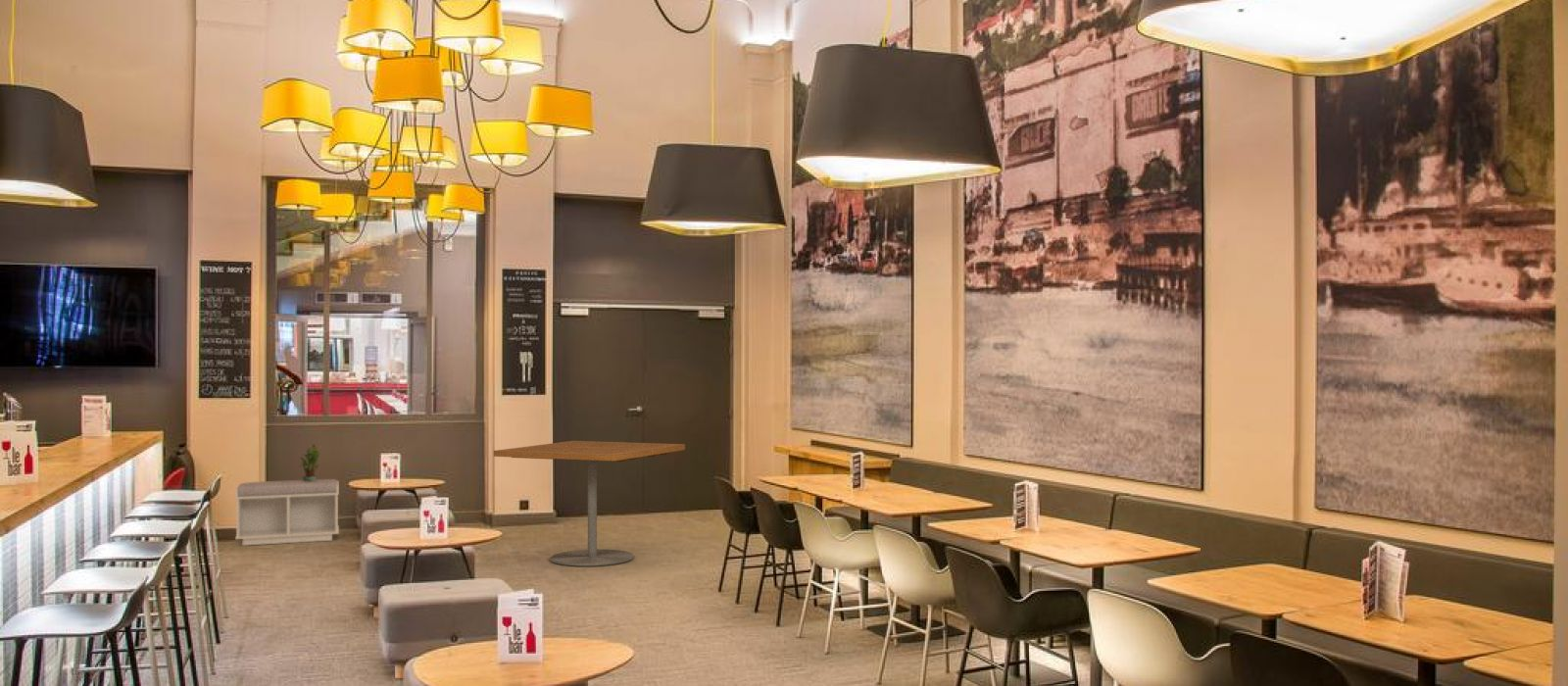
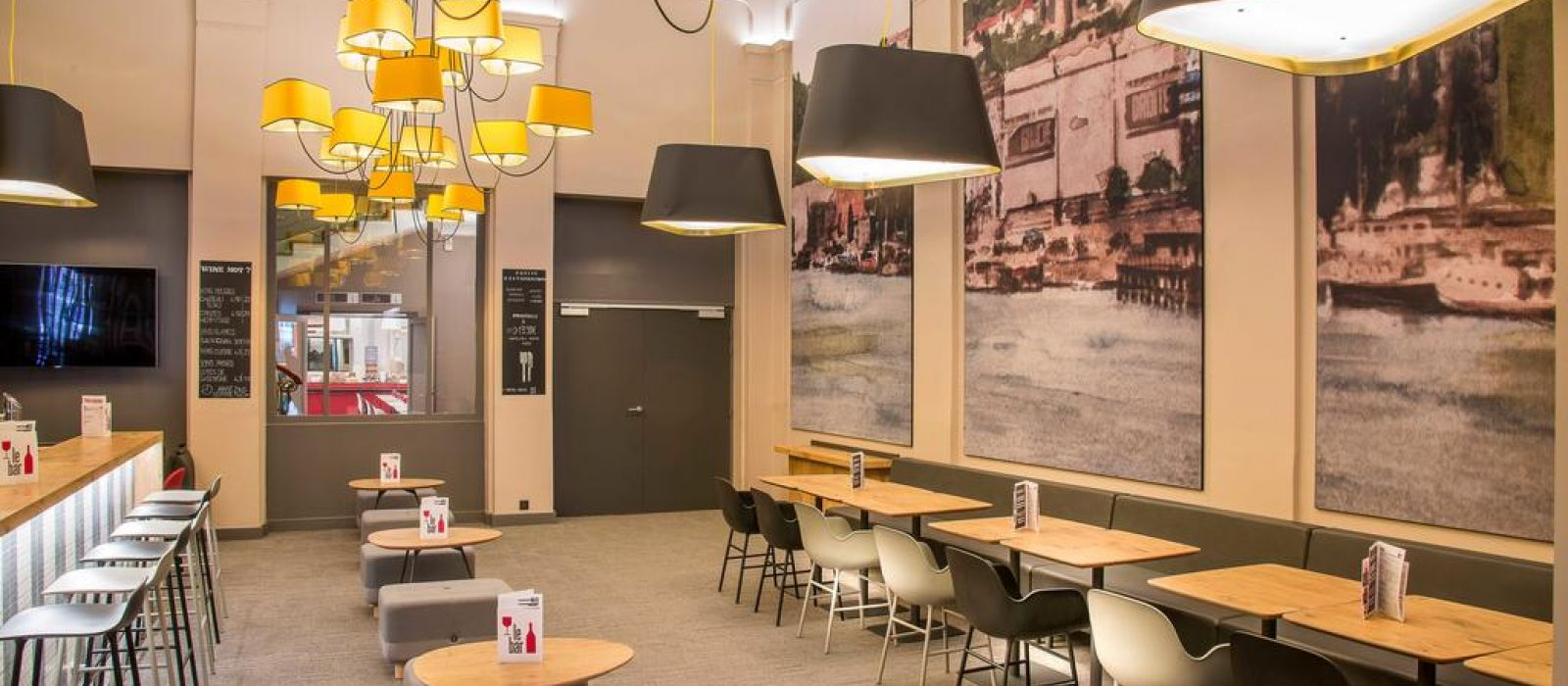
- potted plant [296,443,323,481]
- dining table [493,440,686,567]
- bench [234,478,340,547]
